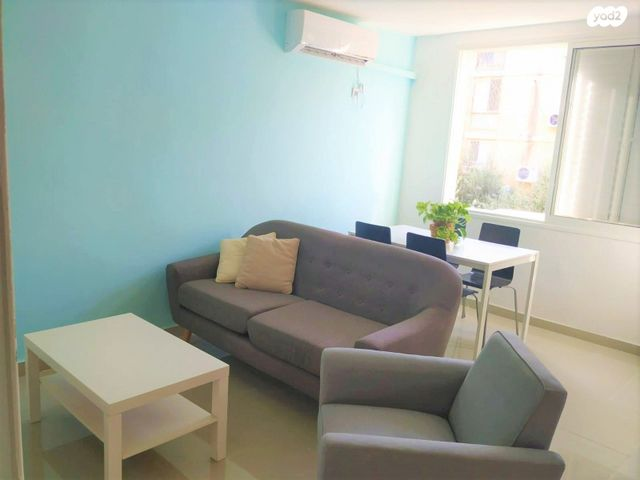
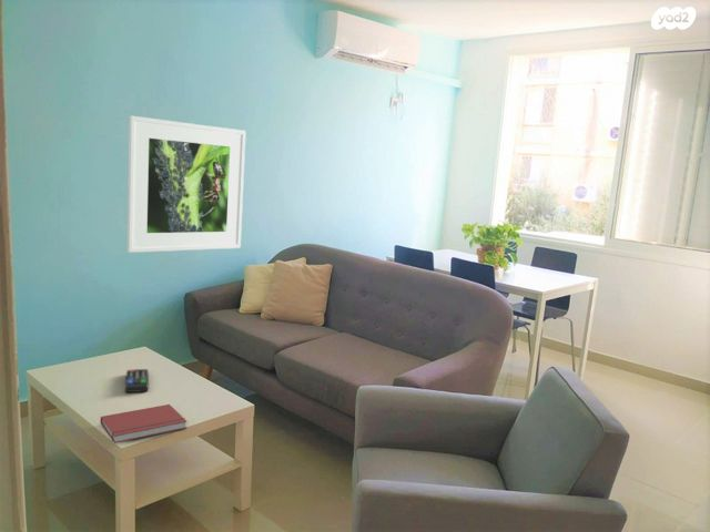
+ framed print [125,114,247,254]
+ remote control [124,368,150,393]
+ book [100,403,187,444]
